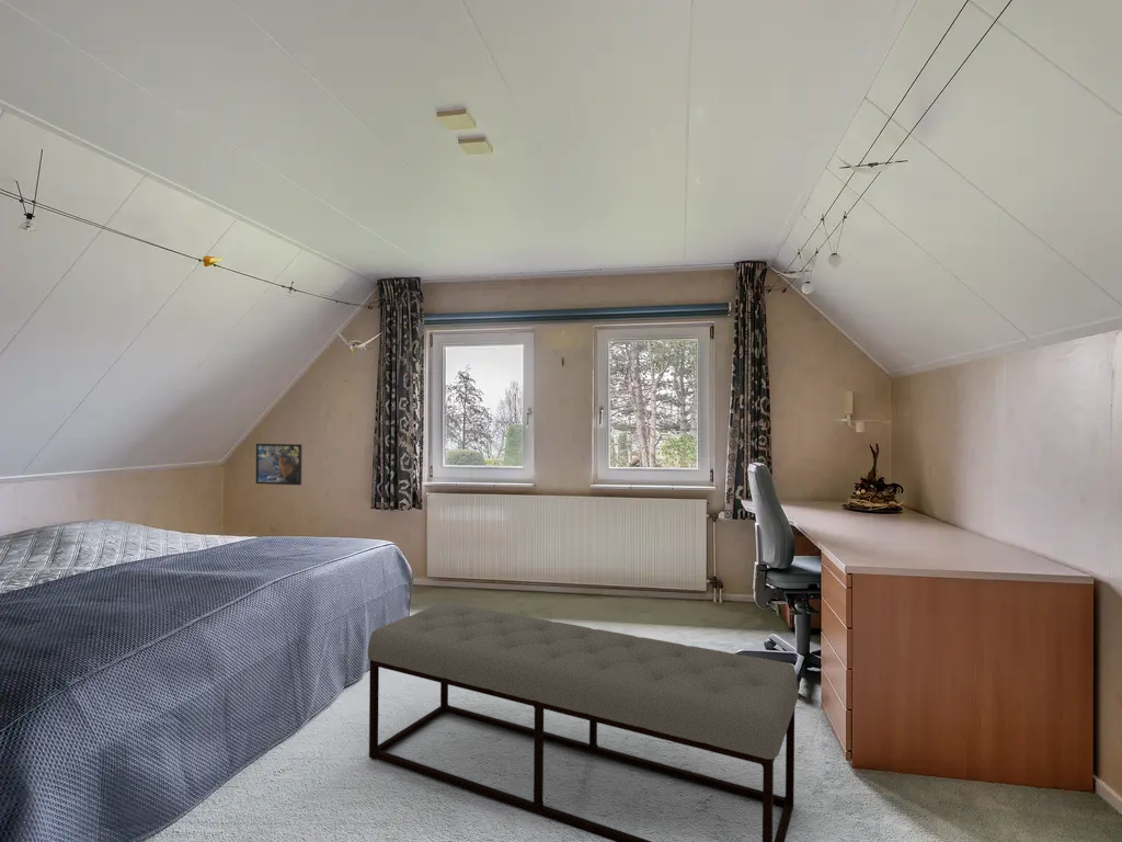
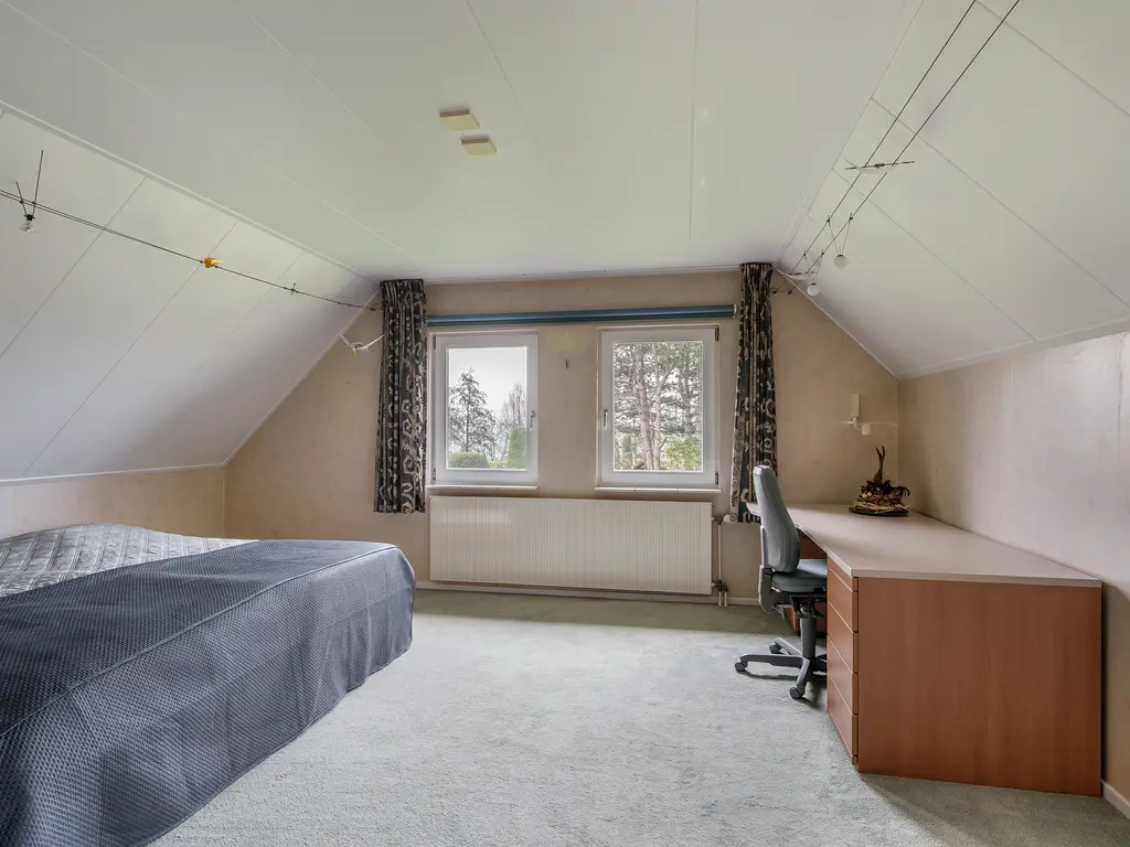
- bench [367,601,800,842]
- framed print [255,443,302,486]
